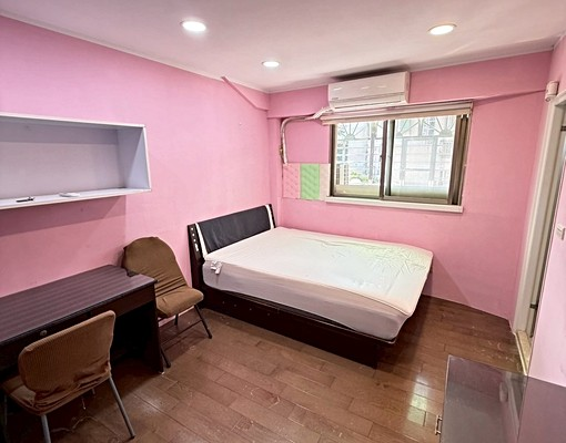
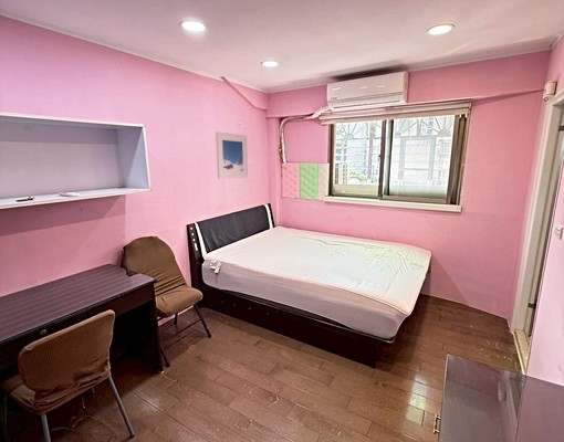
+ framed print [215,130,249,180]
